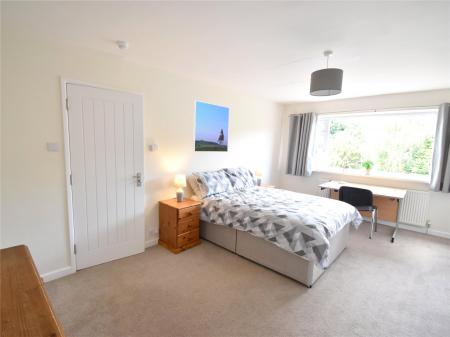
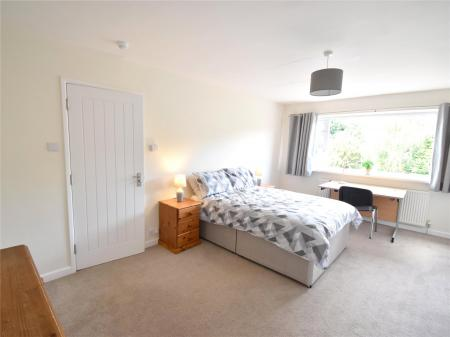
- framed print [192,100,230,153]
